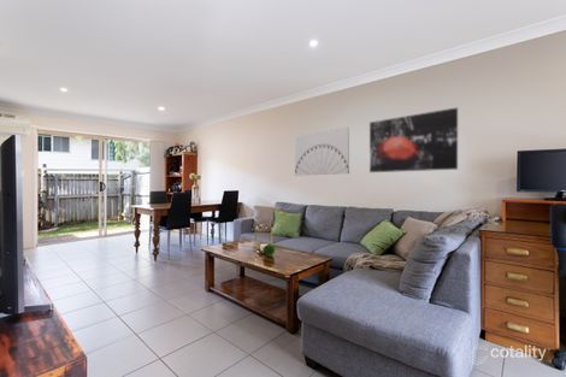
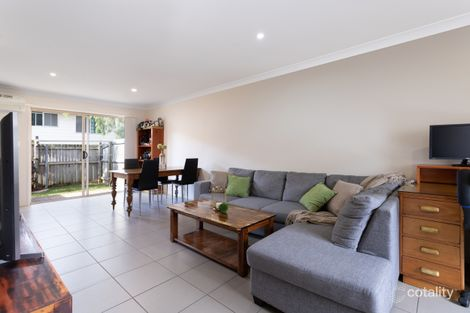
- wall art [369,106,459,173]
- wall art [294,126,350,177]
